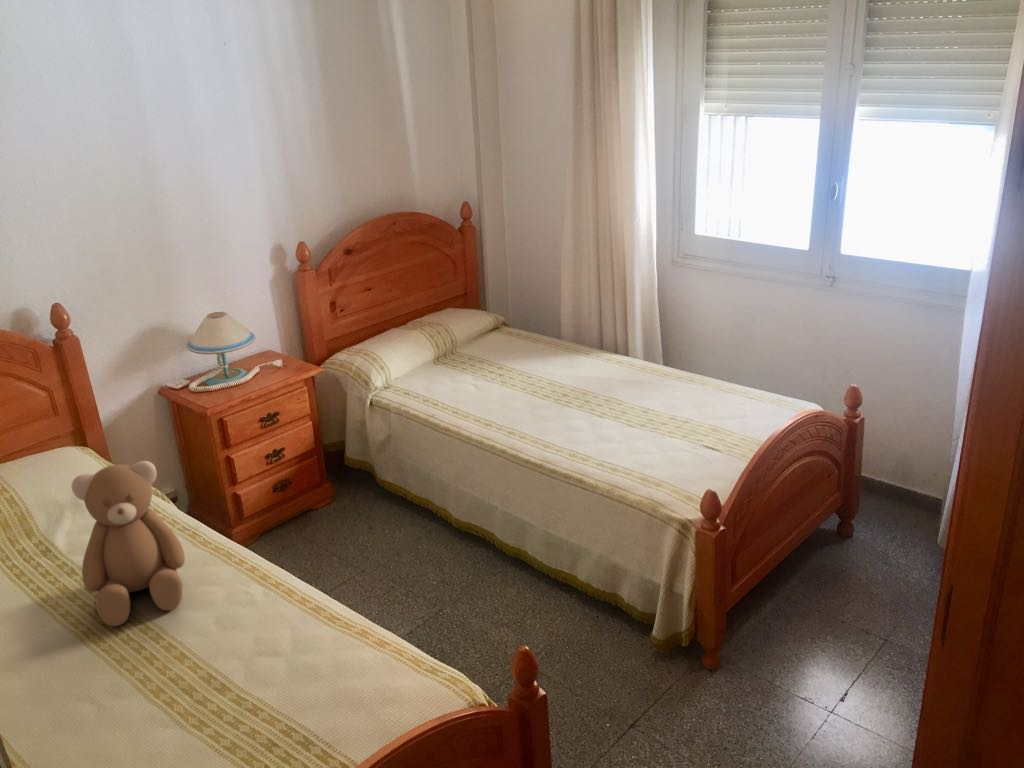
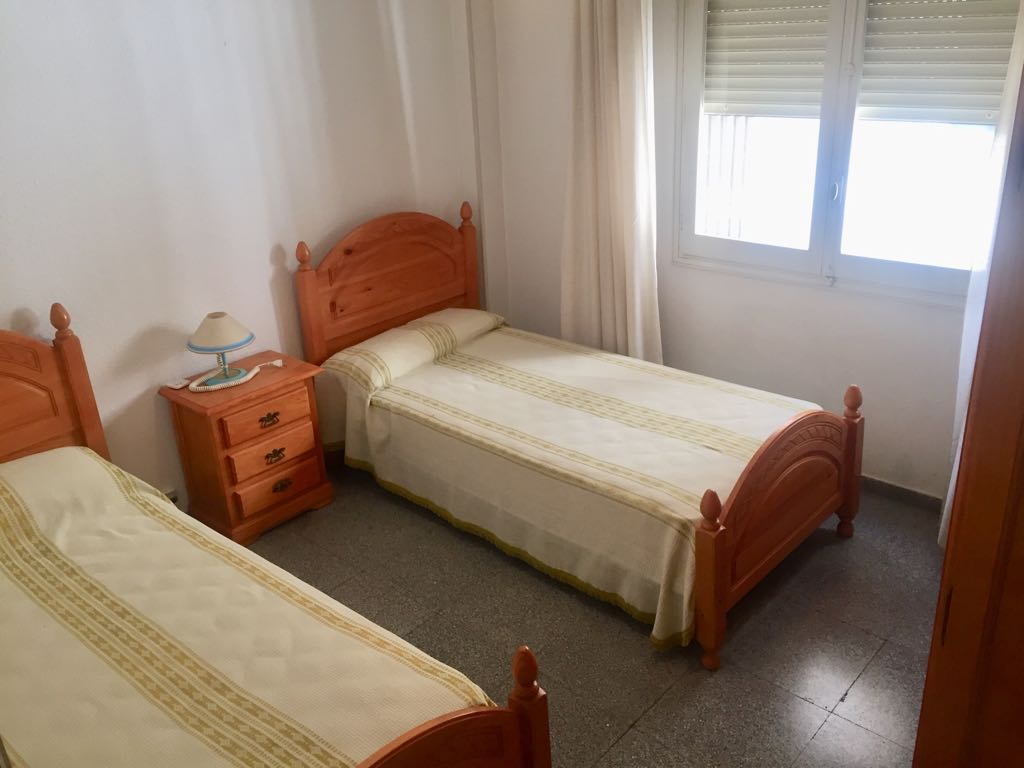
- teddy bear [71,460,186,627]
